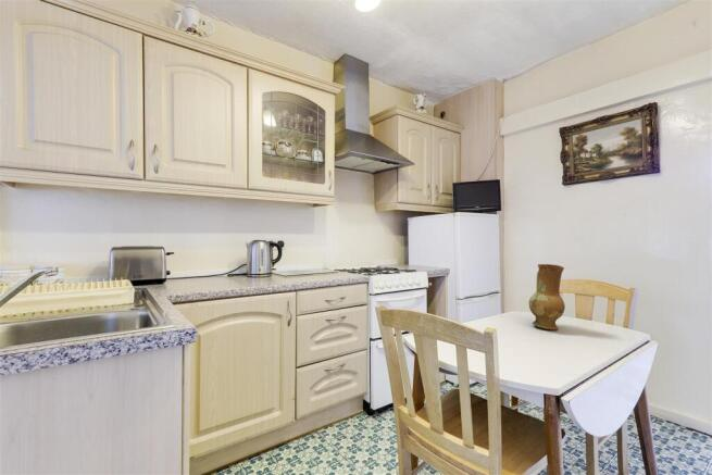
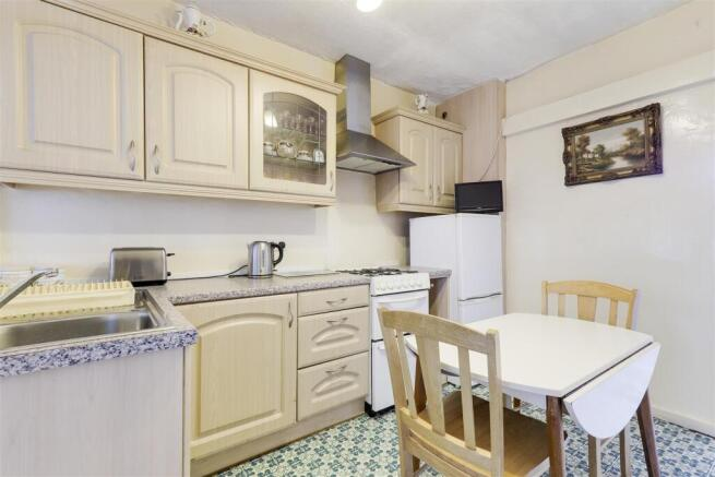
- ceramic jug [528,263,566,332]
